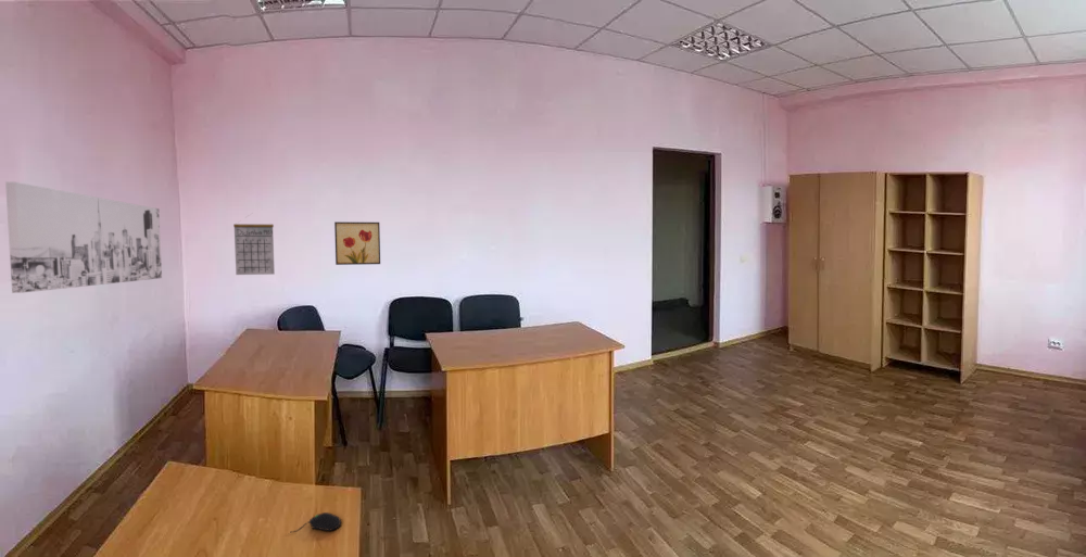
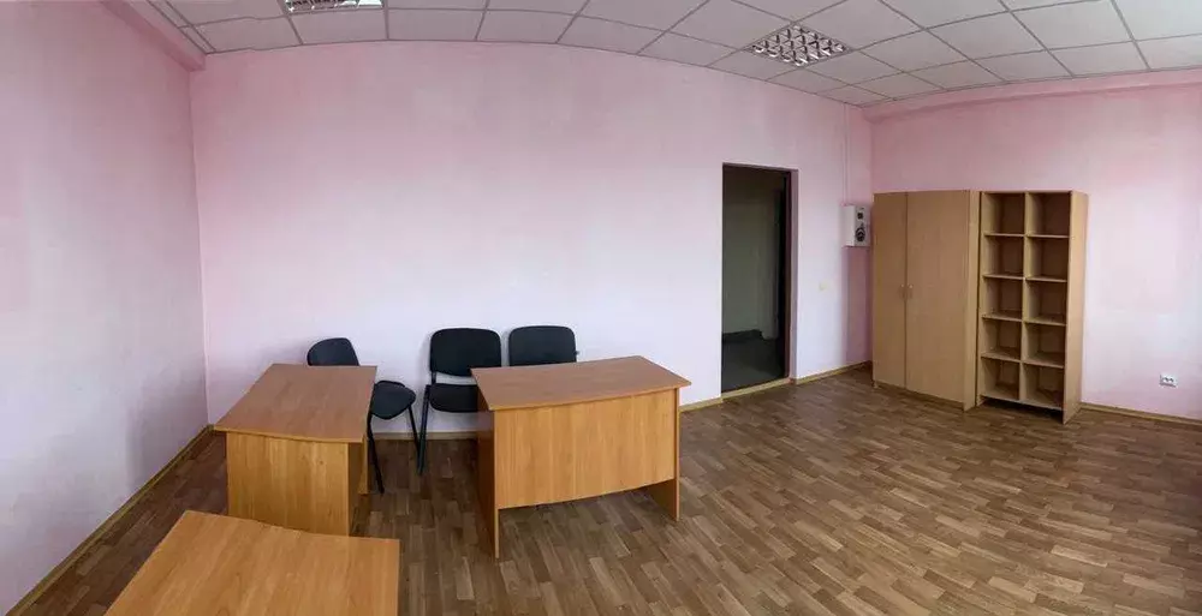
- wall art [4,180,163,294]
- calendar [232,213,276,276]
- wall art [333,220,381,266]
- computer mouse [291,511,342,533]
